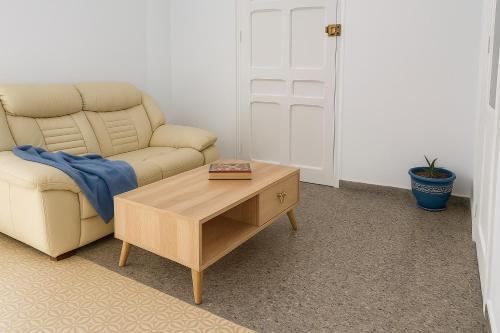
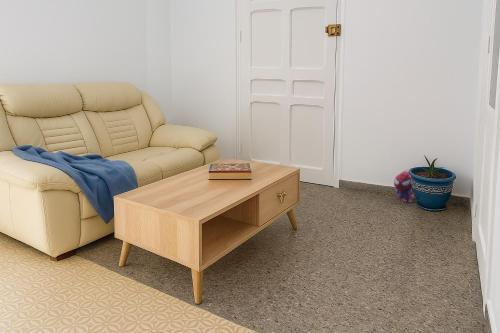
+ plush toy [393,168,415,204]
